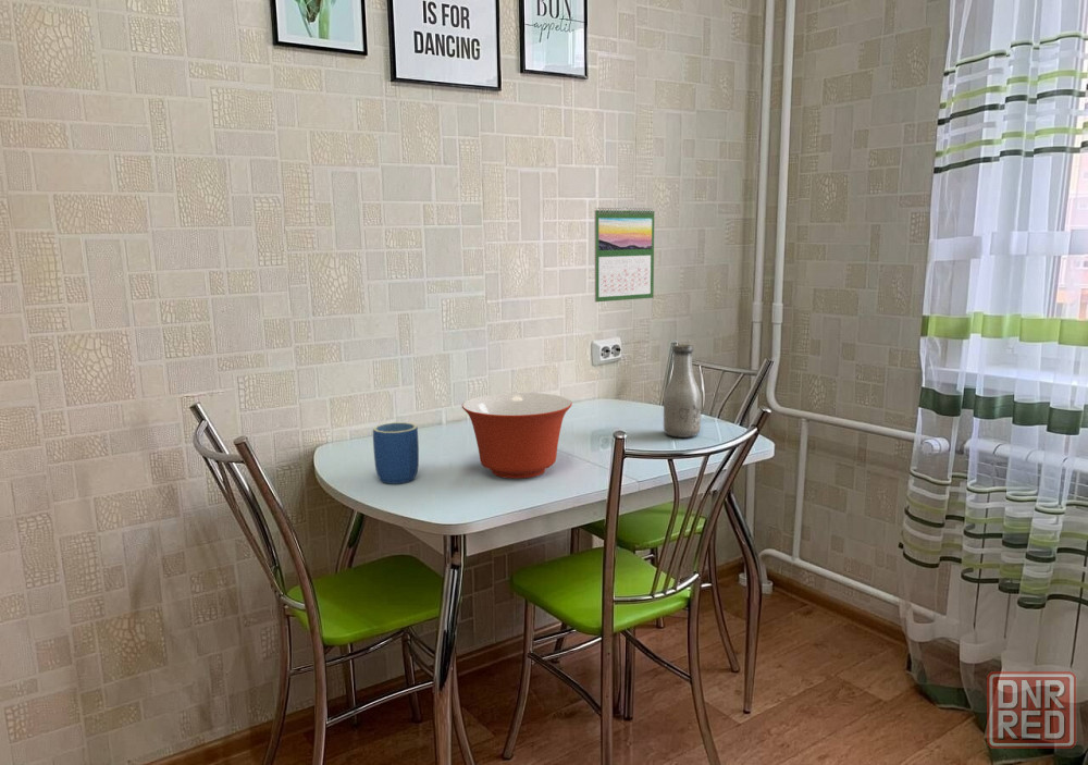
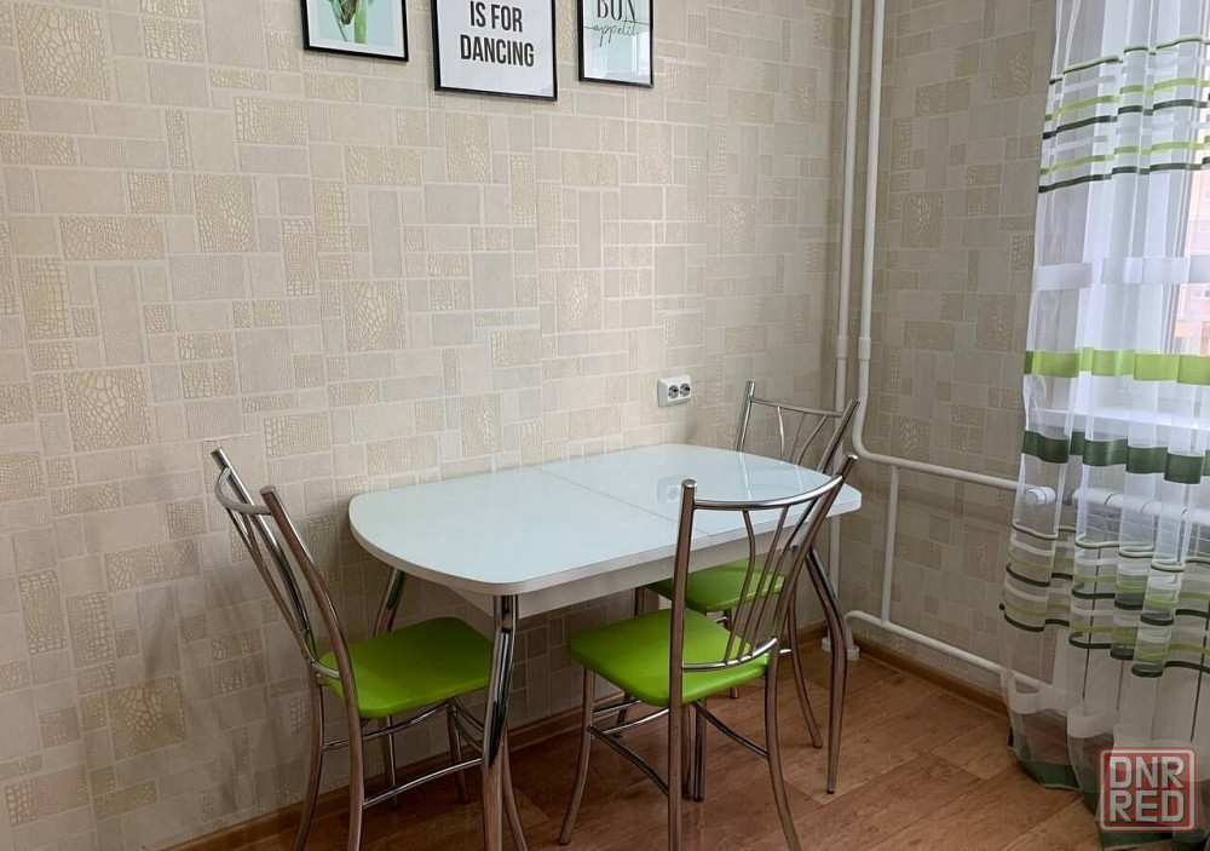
- calendar [594,206,655,303]
- bottle [663,344,702,439]
- mug [372,421,420,485]
- mixing bowl [461,392,573,480]
